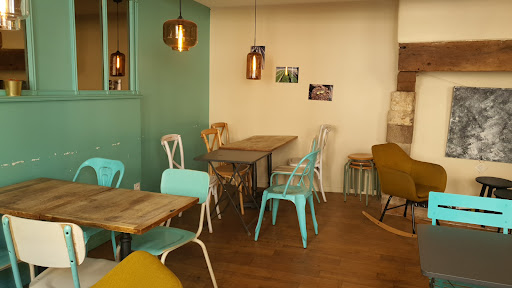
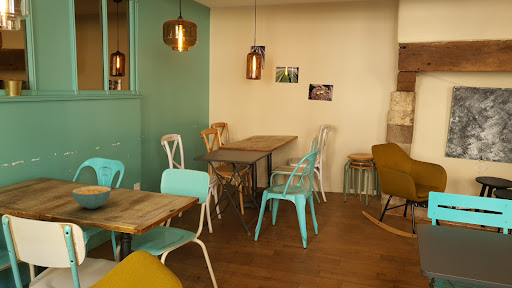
+ cereal bowl [71,185,112,210]
